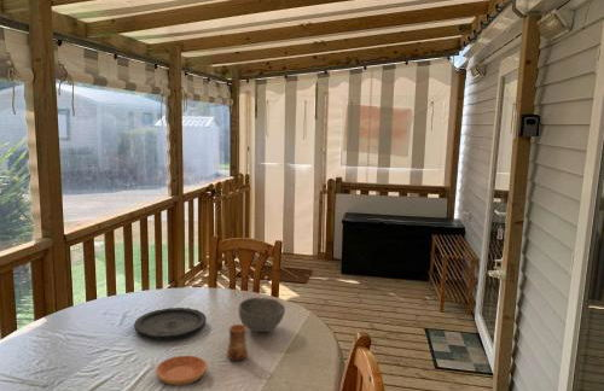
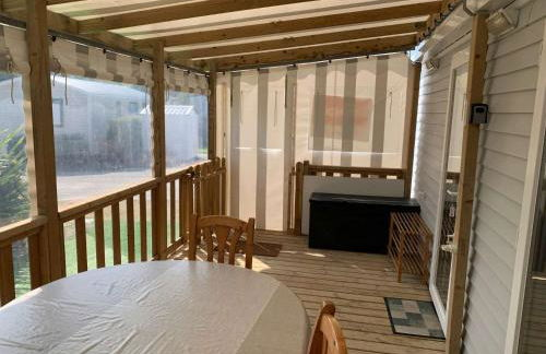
- saucer [155,355,208,386]
- plate [133,307,208,340]
- bowl [238,297,286,333]
- cup [226,323,249,362]
